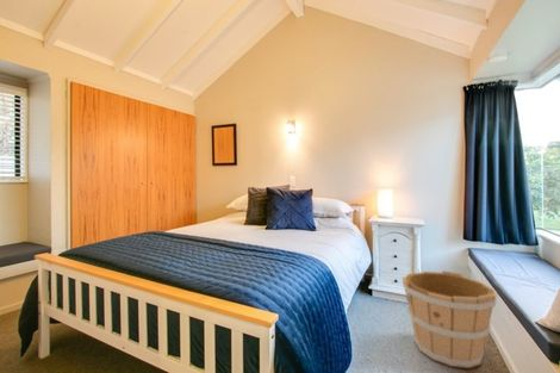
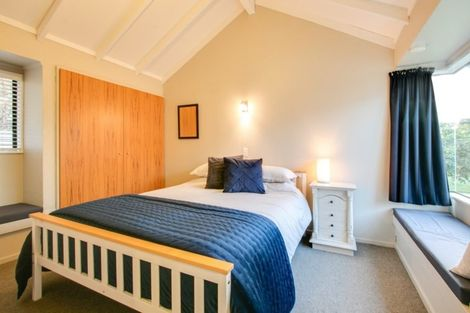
- wooden bucket [400,269,498,369]
